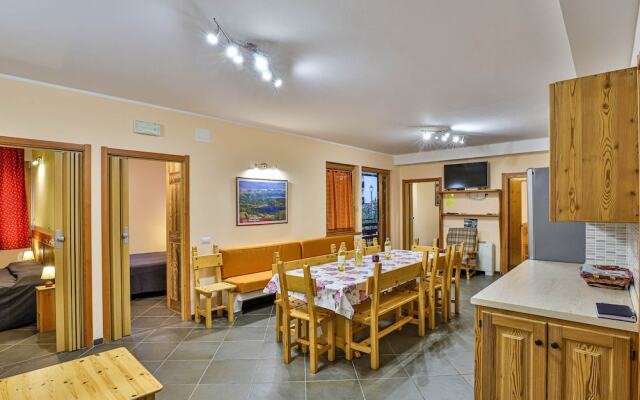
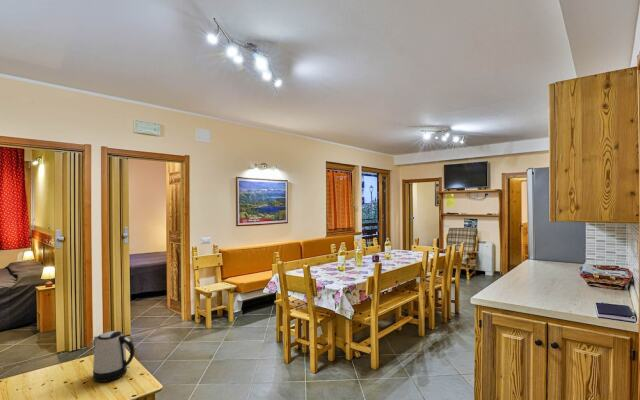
+ kettle [92,330,135,383]
